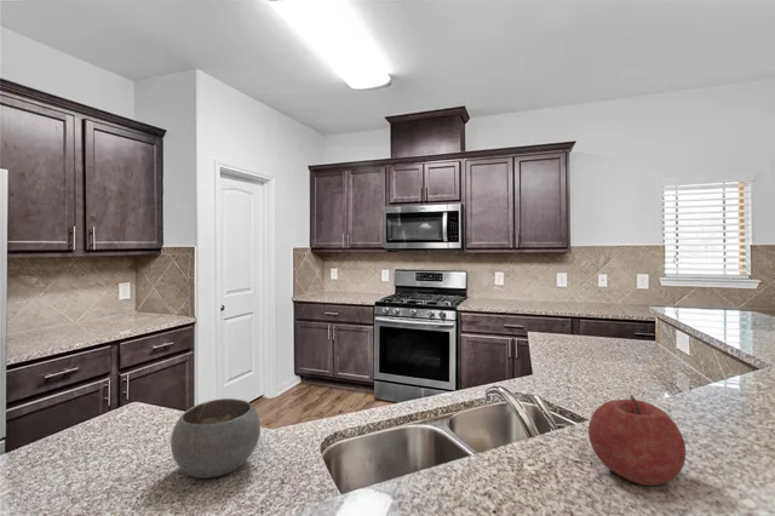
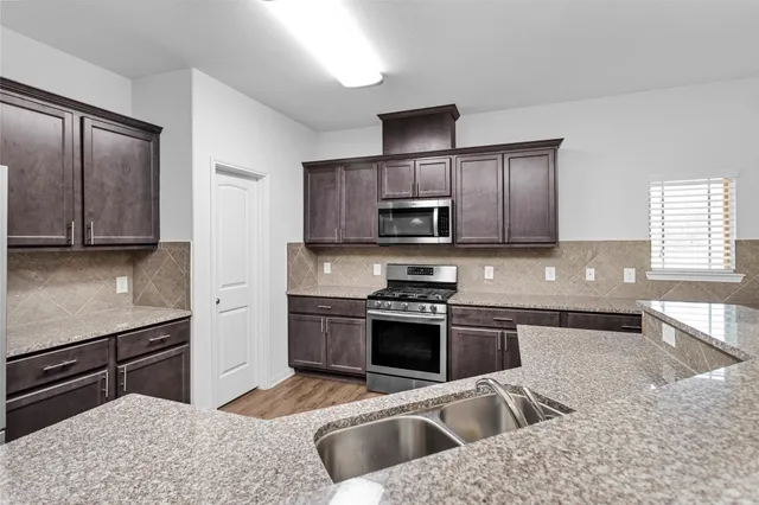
- bowl [170,397,262,480]
- fruit [587,394,687,487]
